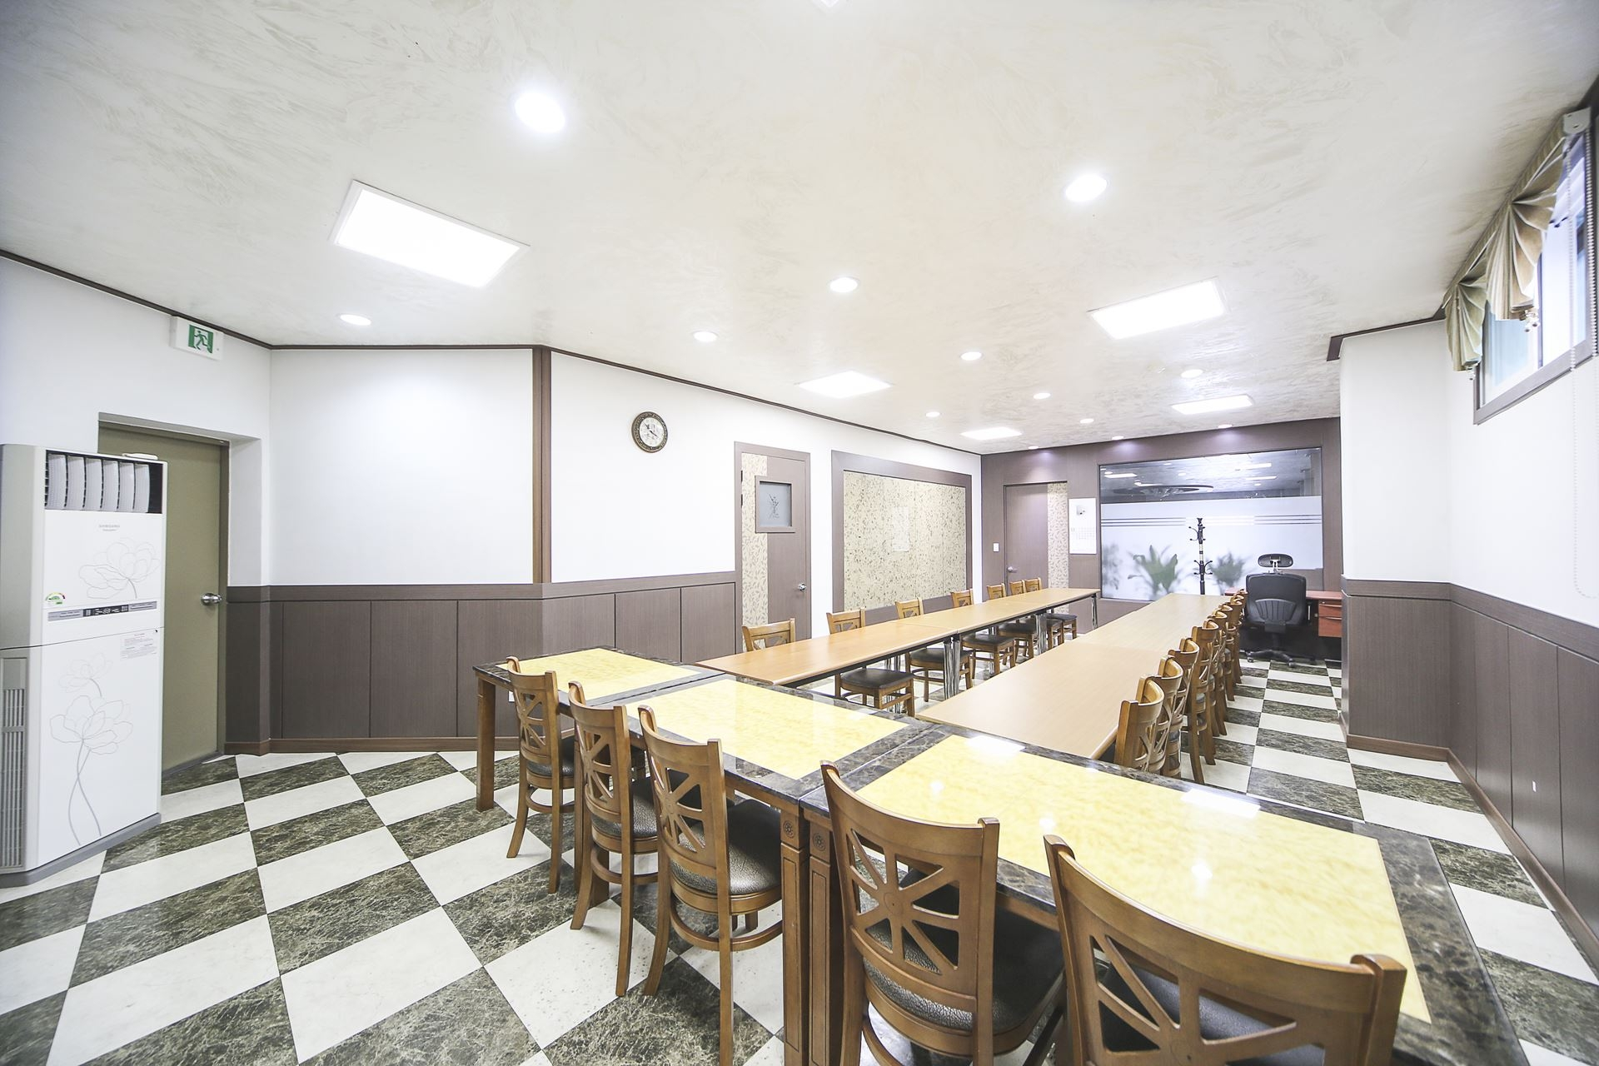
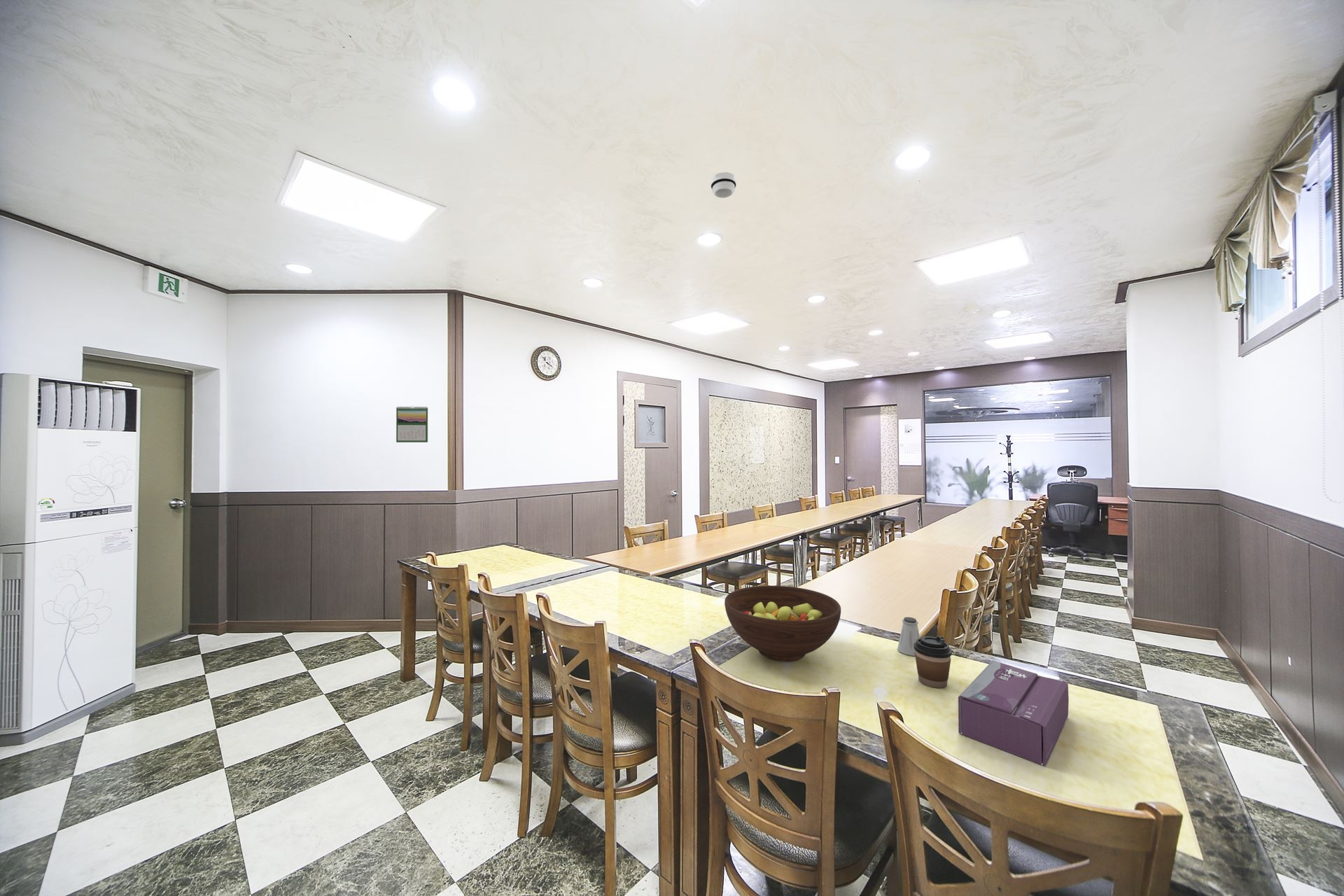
+ fruit bowl [724,585,841,662]
+ coffee cup [914,636,953,689]
+ saltshaker [897,617,921,657]
+ calendar [395,405,428,443]
+ smoke detector [710,172,737,199]
+ tissue box [958,660,1070,767]
